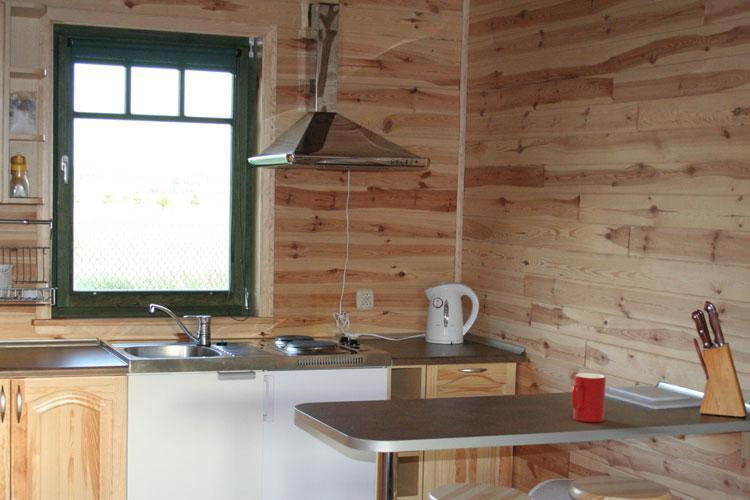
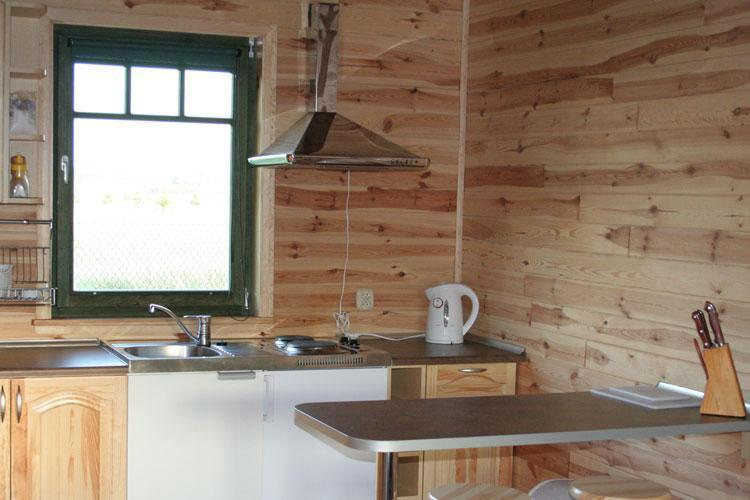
- cup [571,372,607,423]
